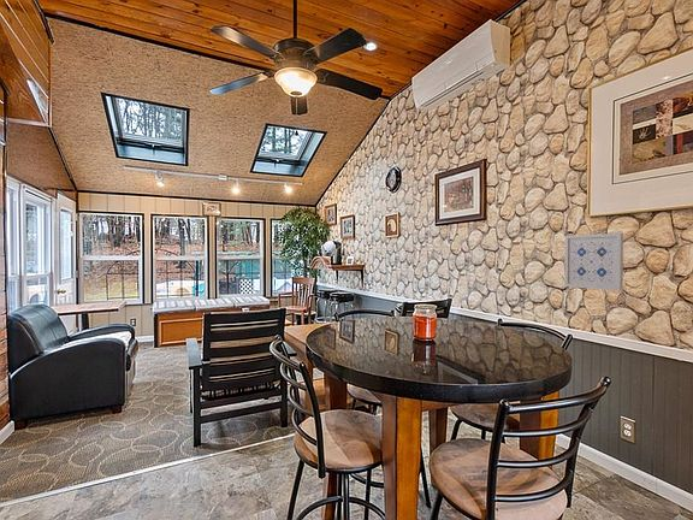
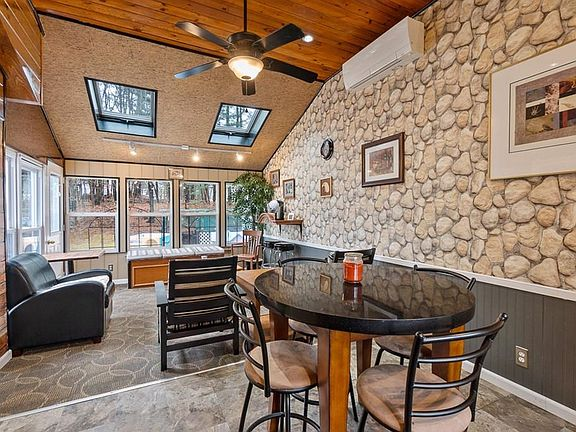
- wall art [563,232,624,292]
